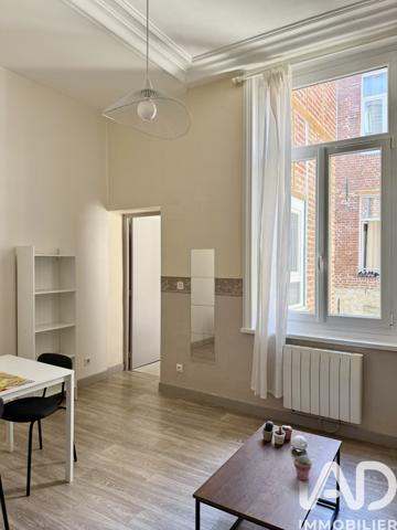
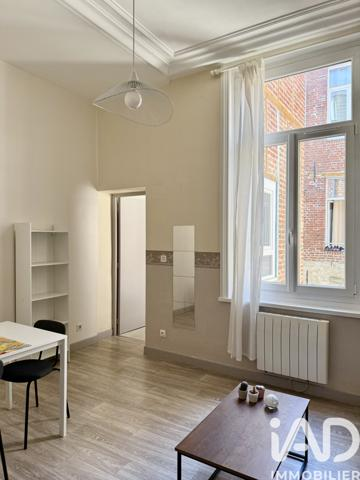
- potted succulent [293,454,313,481]
